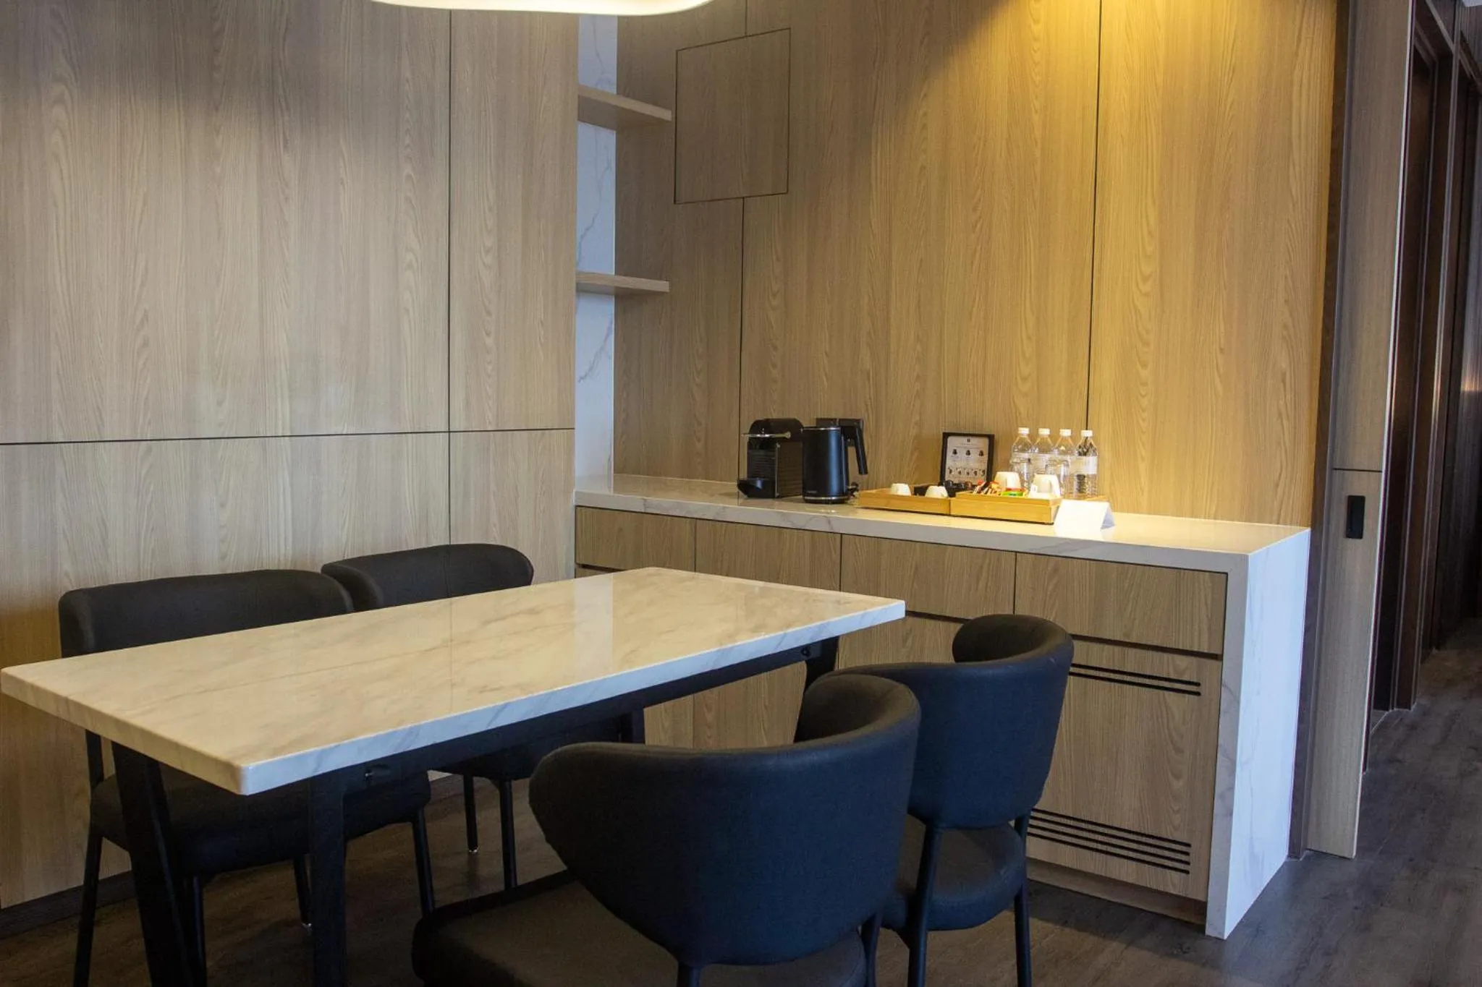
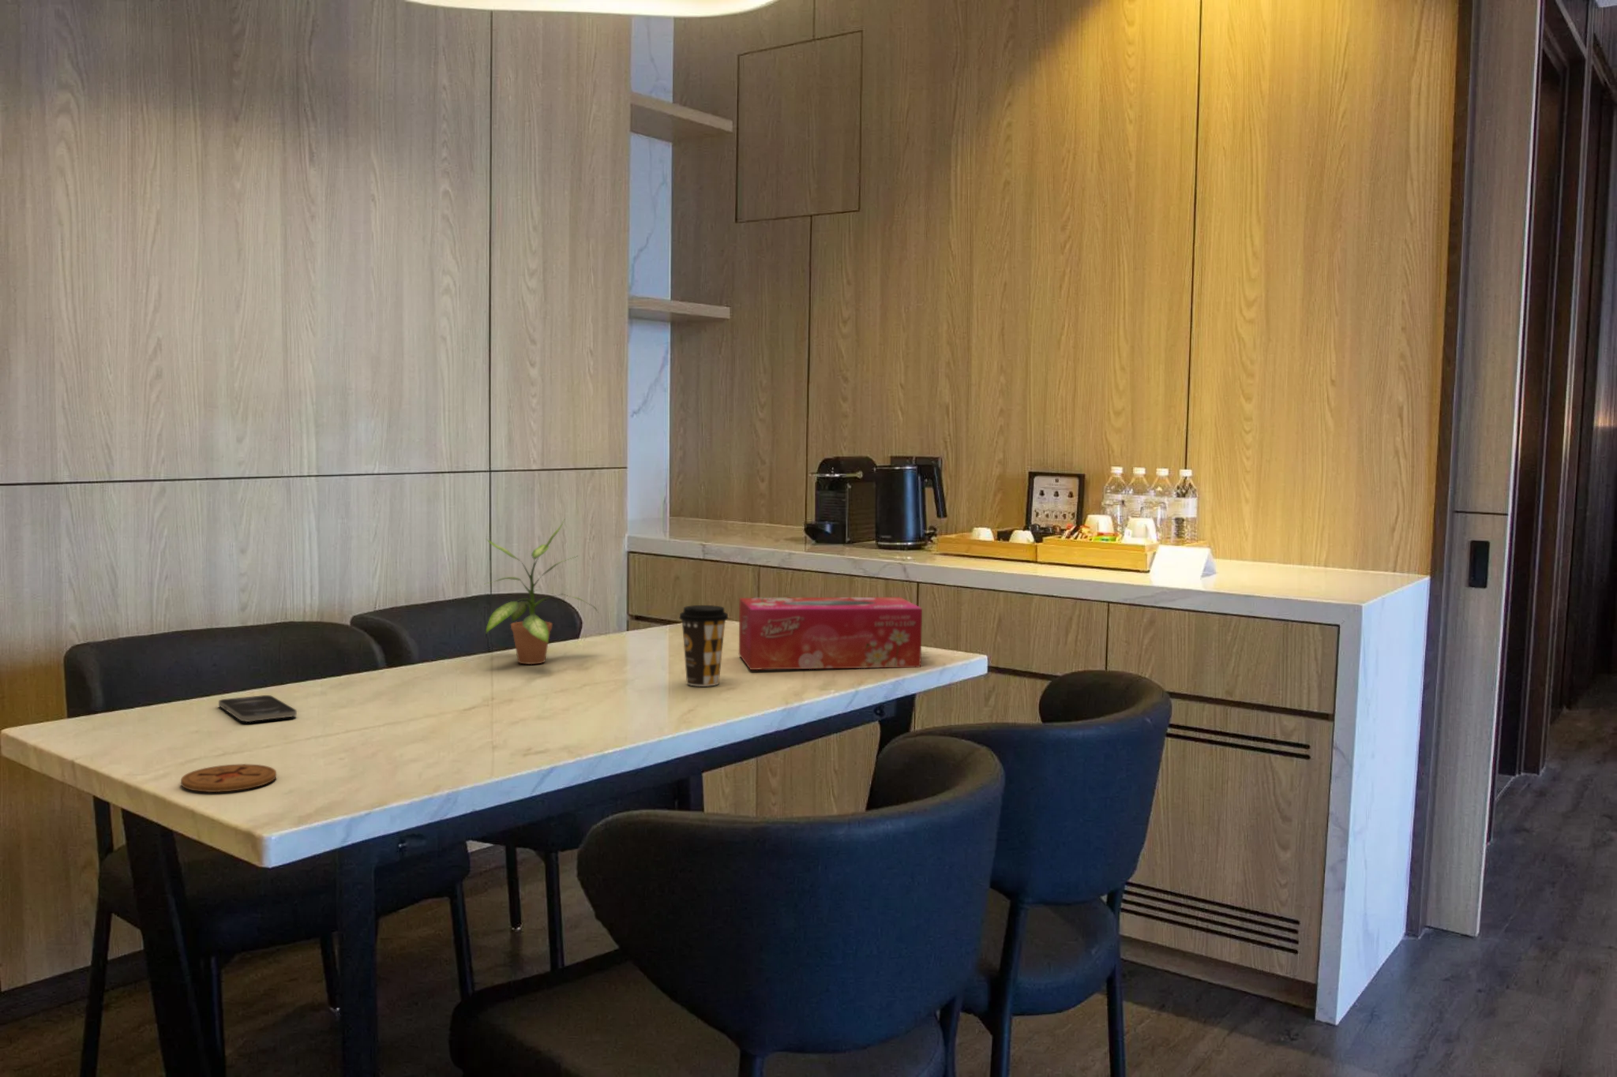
+ smartphone [218,695,298,722]
+ potted plant [484,517,599,665]
+ tissue box [738,596,923,671]
+ coffee cup [678,605,730,688]
+ coaster [180,763,278,793]
